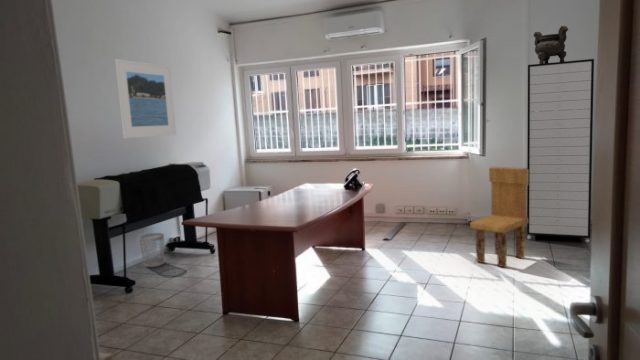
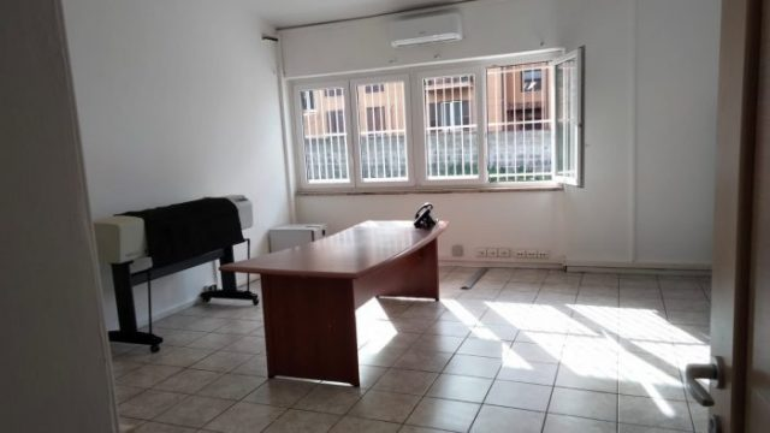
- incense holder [533,25,569,64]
- chair [469,166,528,269]
- storage cabinet [526,58,595,243]
- wastebasket [138,232,165,268]
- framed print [114,58,177,139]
